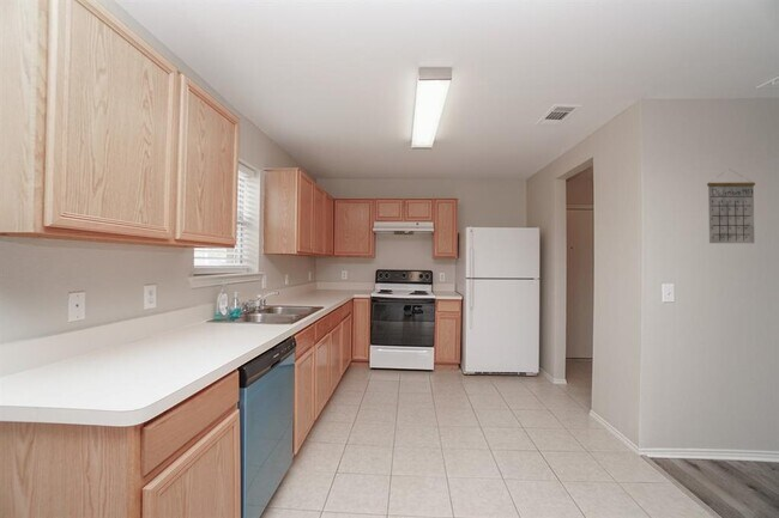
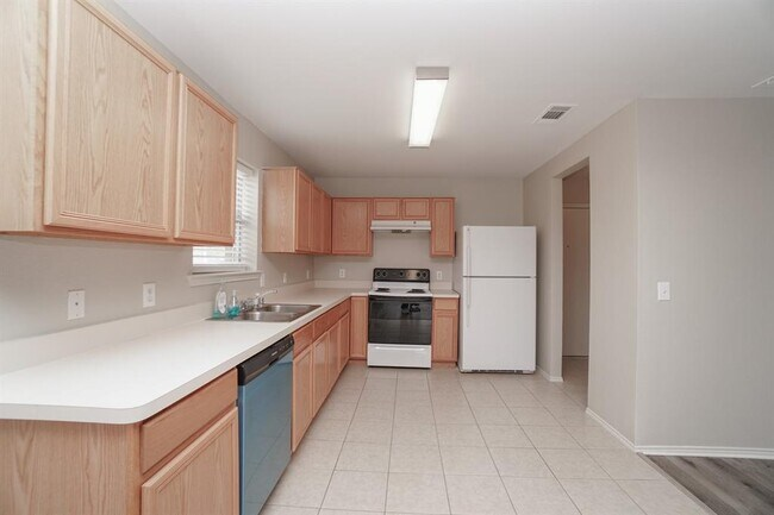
- calendar [706,169,756,244]
